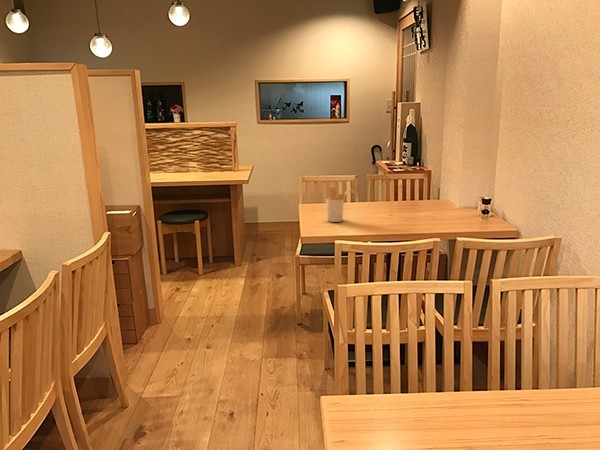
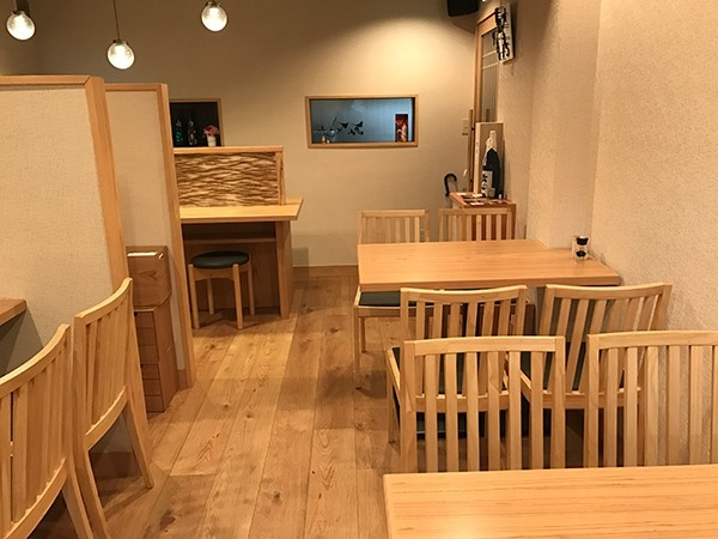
- utensil holder [325,186,352,223]
